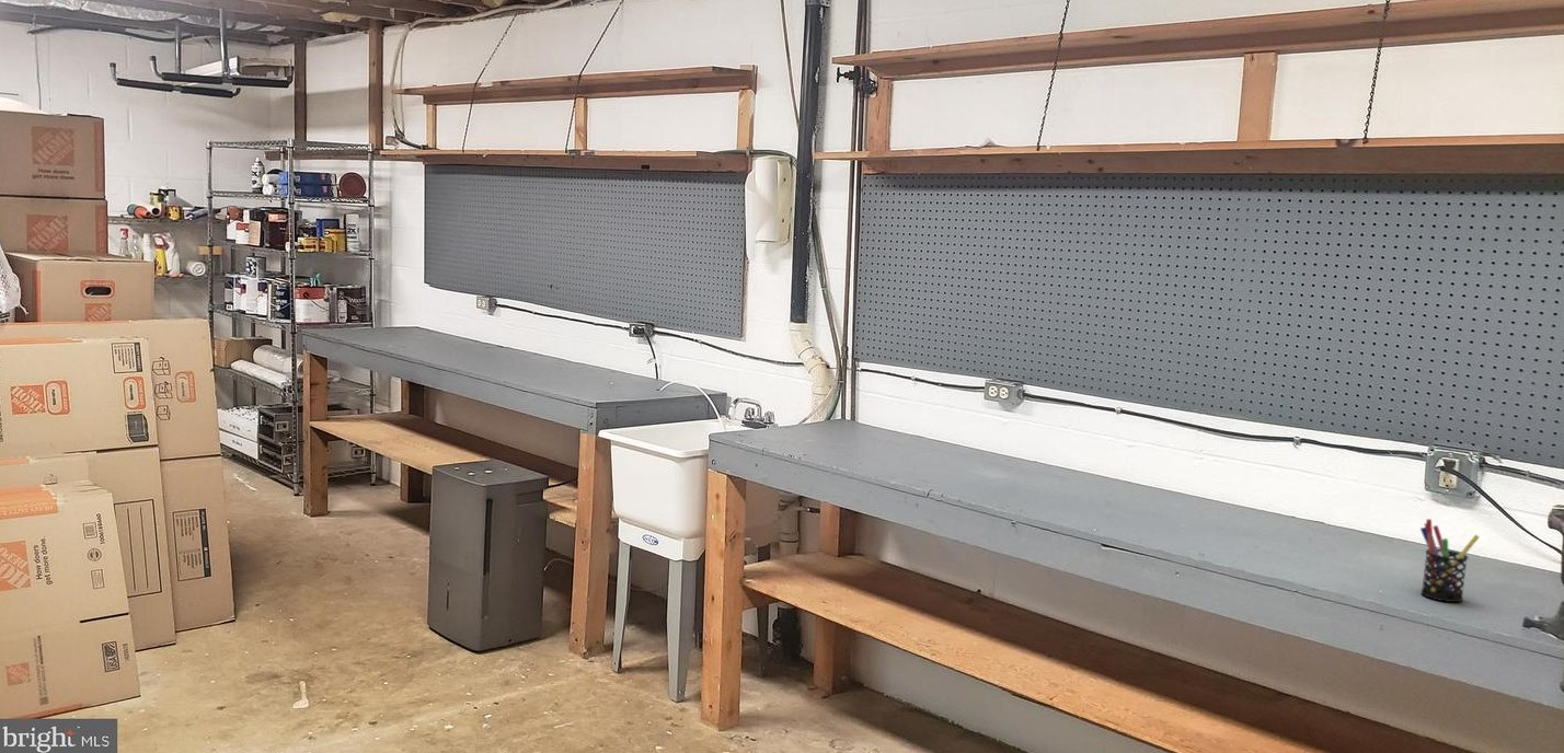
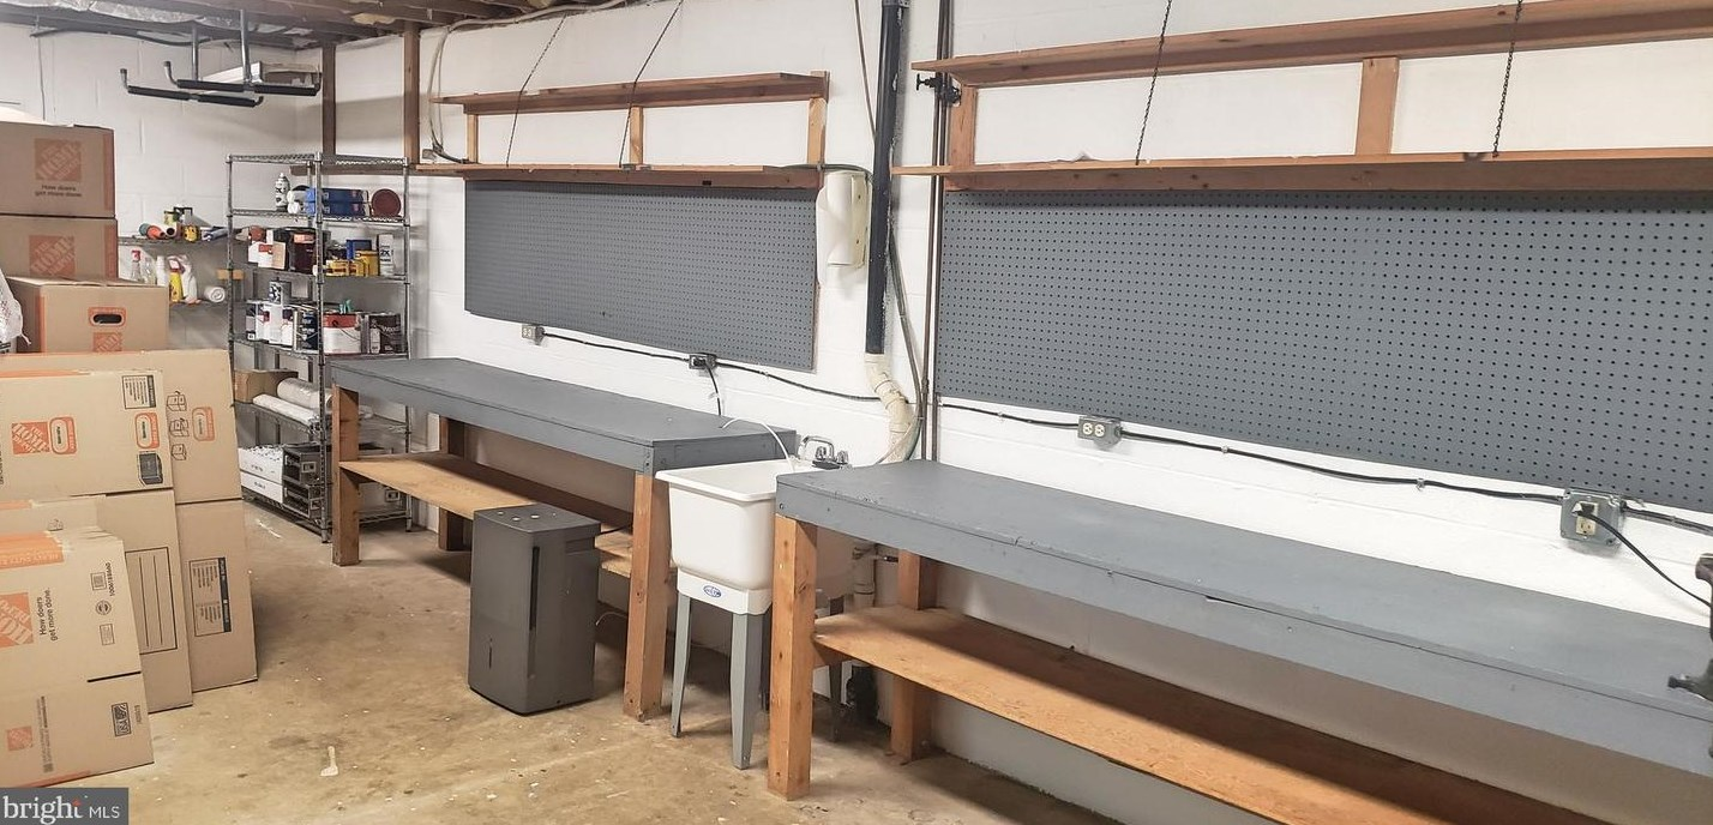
- pen holder [1419,518,1481,603]
